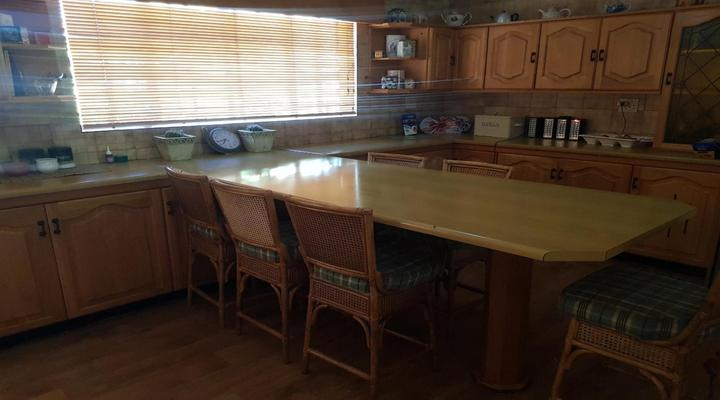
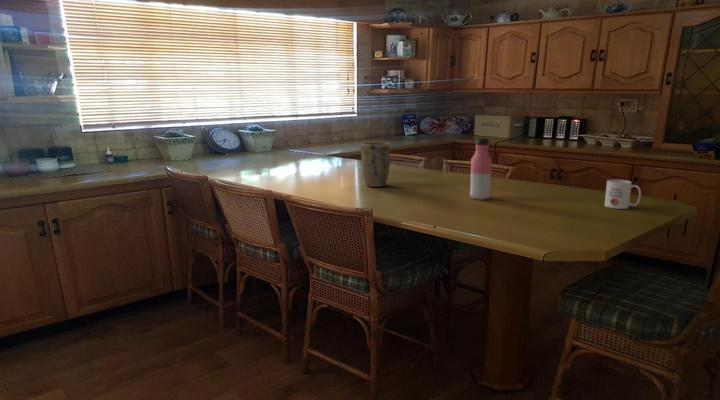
+ mug [603,179,642,210]
+ water bottle [469,137,493,201]
+ plant pot [360,141,391,188]
